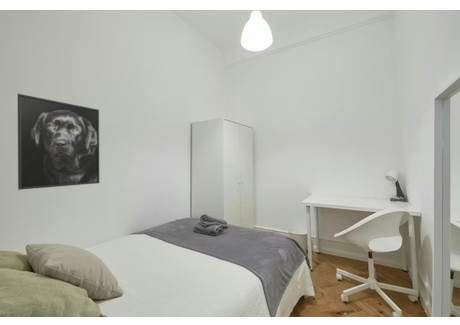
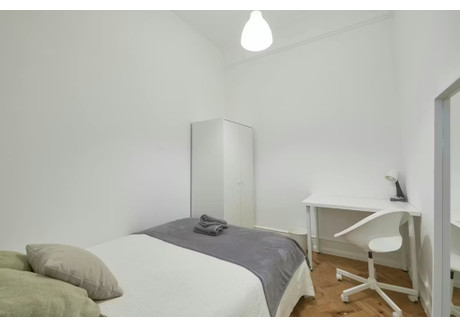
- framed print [17,93,100,191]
